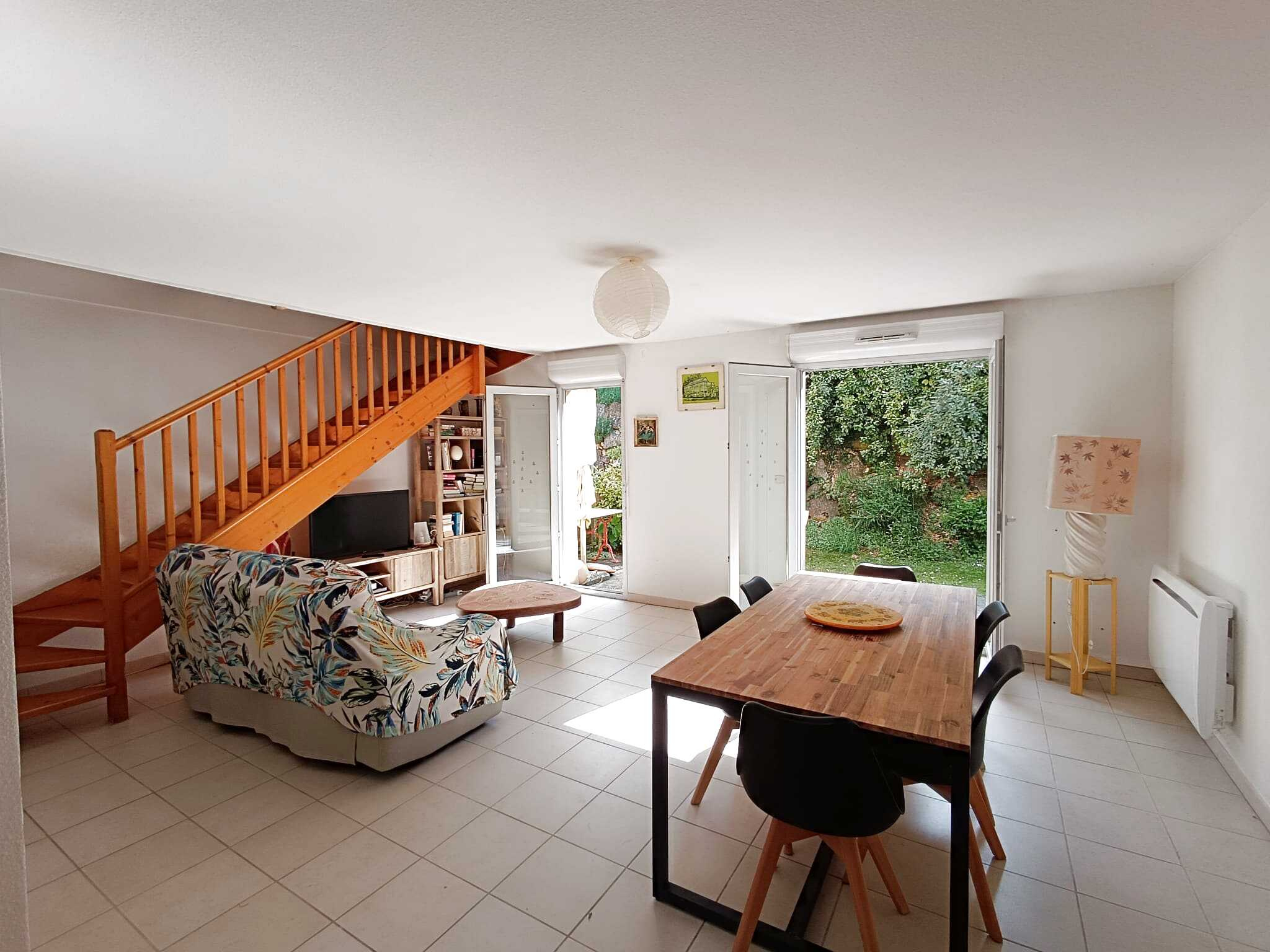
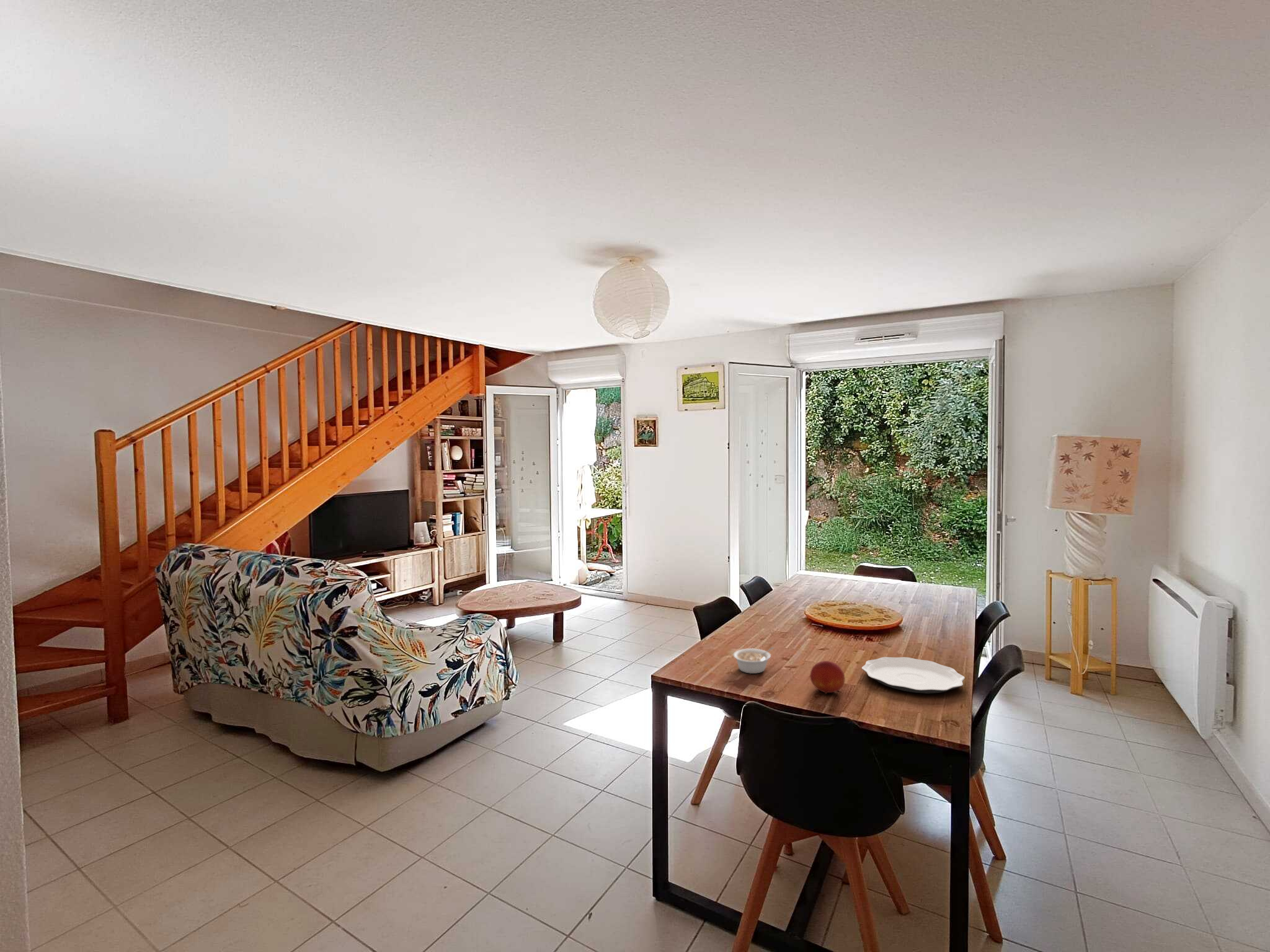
+ legume [733,646,775,674]
+ fruit [810,660,845,695]
+ plate [861,656,966,694]
